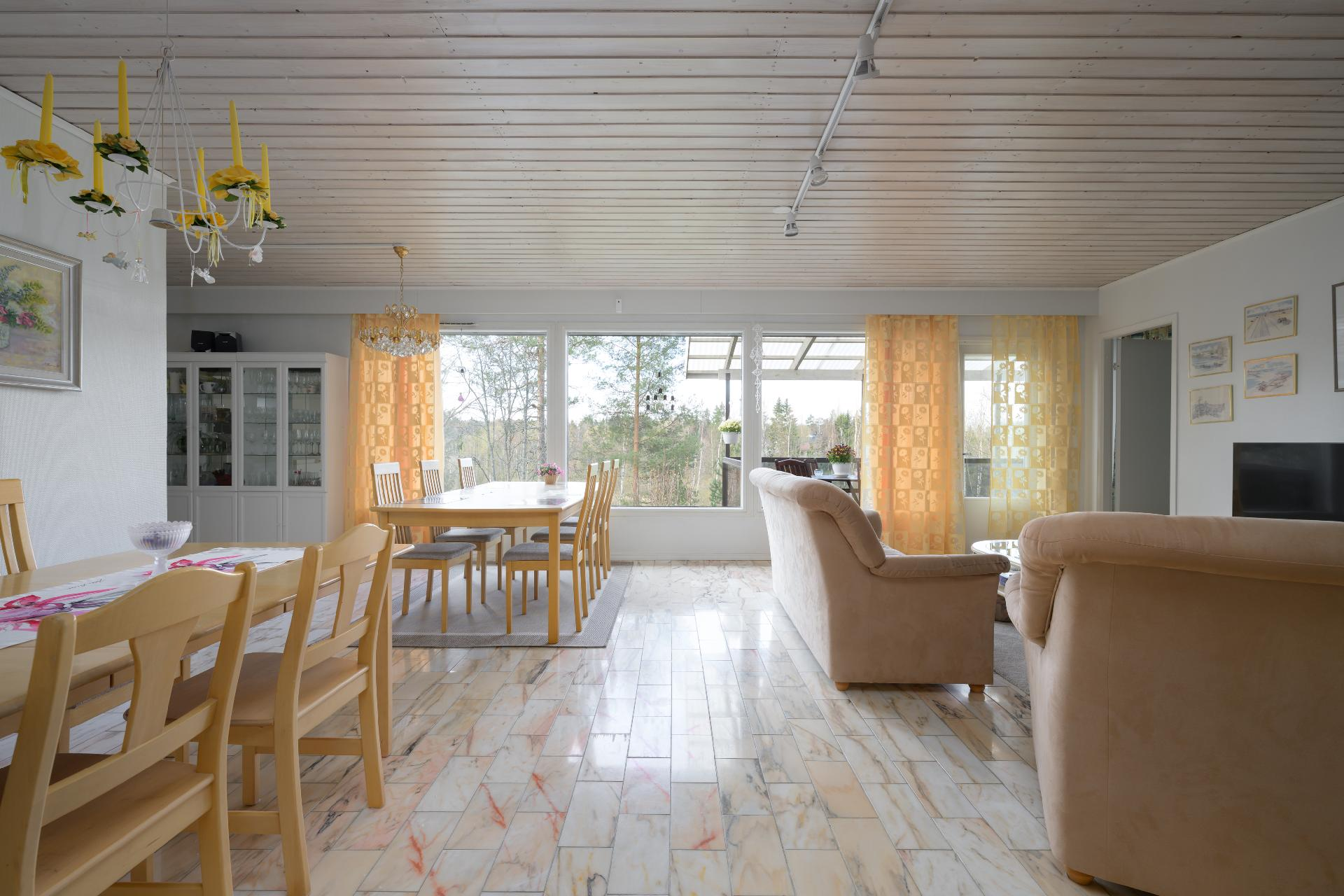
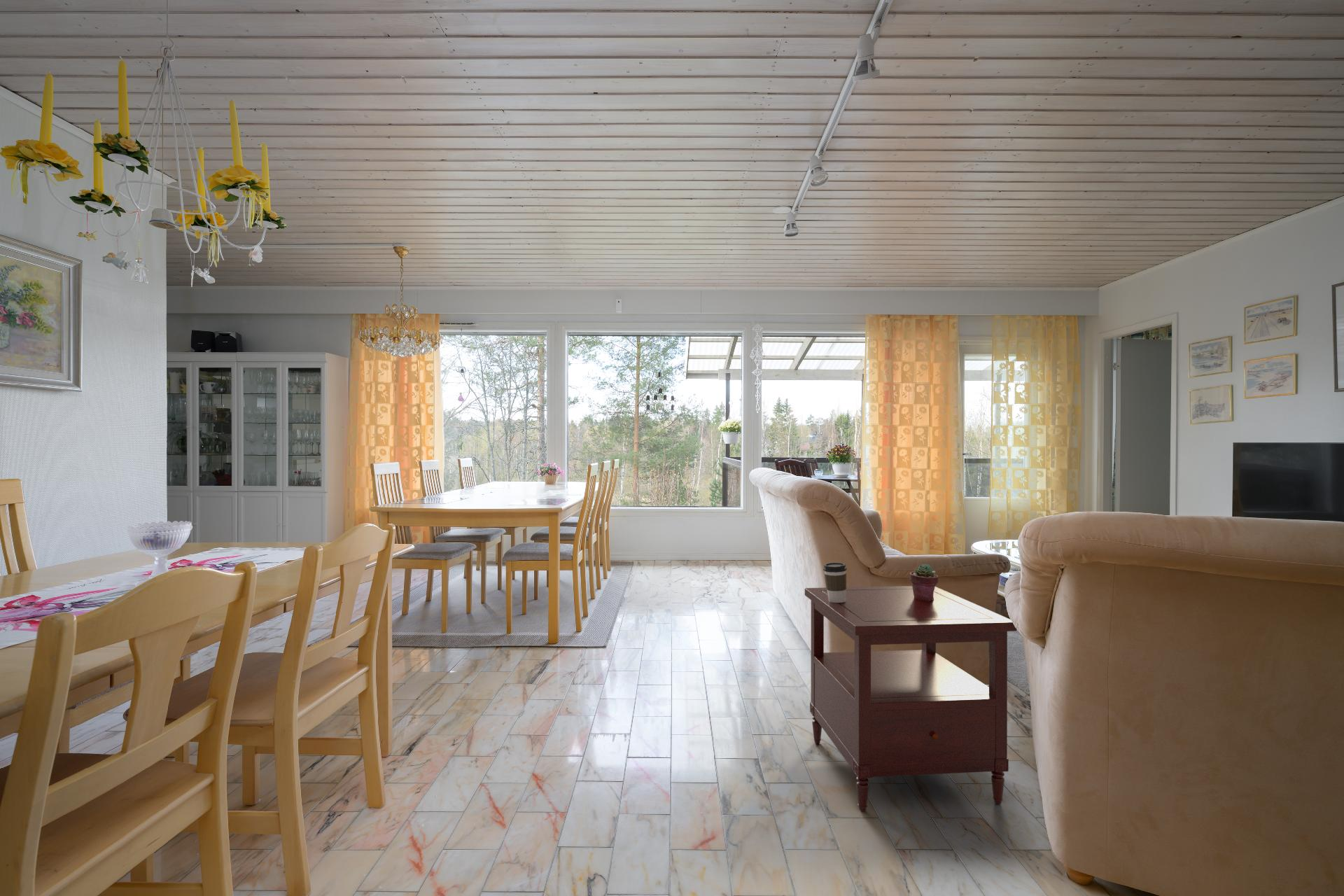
+ potted succulent [909,563,939,601]
+ coffee cup [823,562,848,603]
+ side table [804,585,1017,812]
